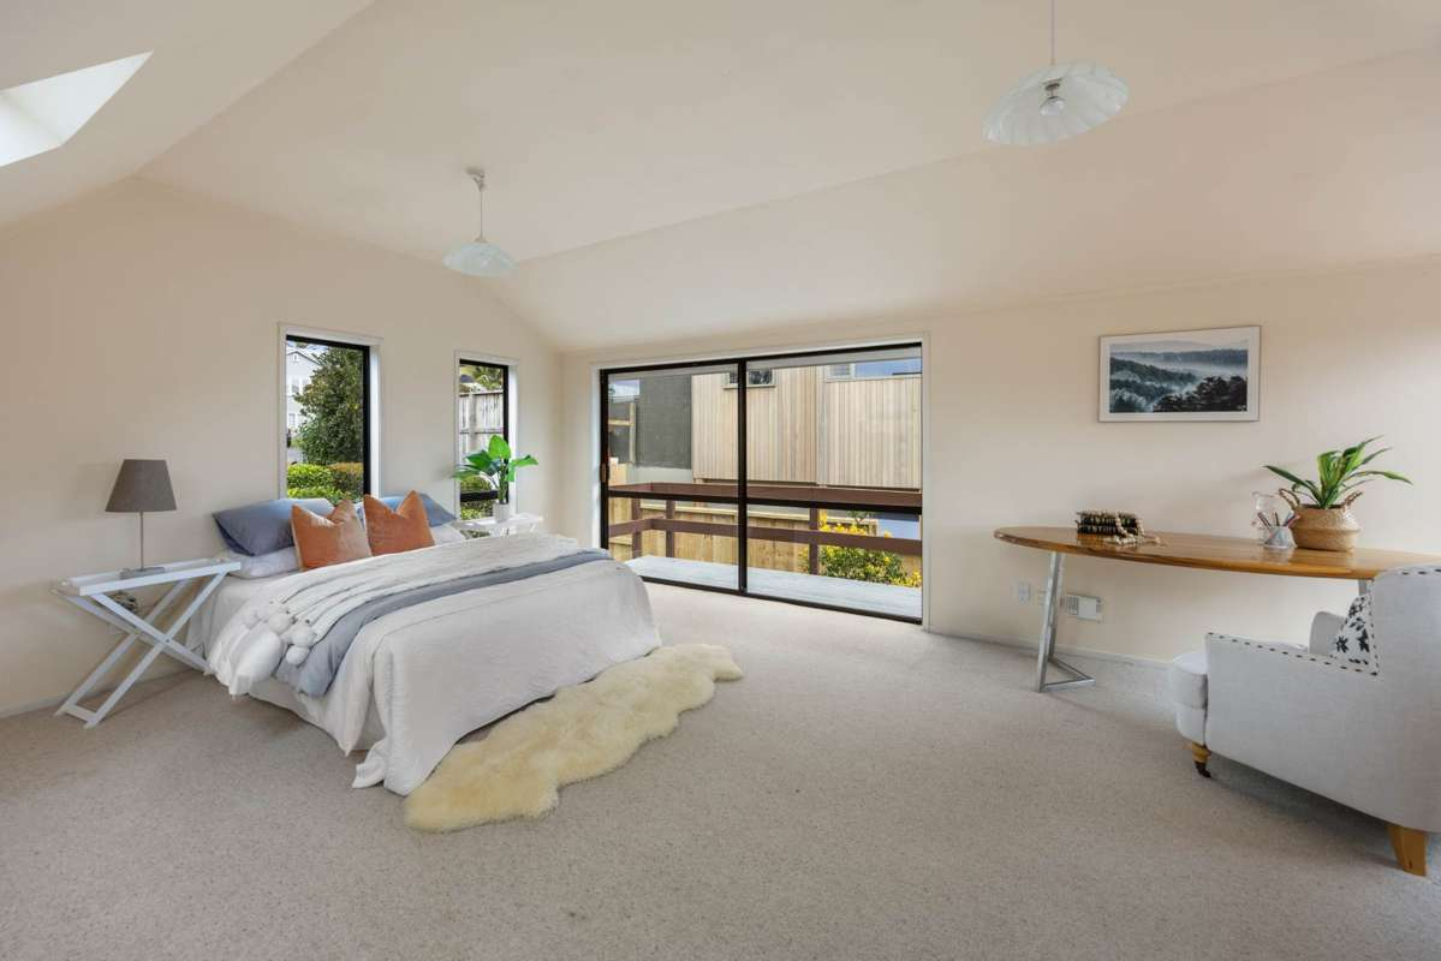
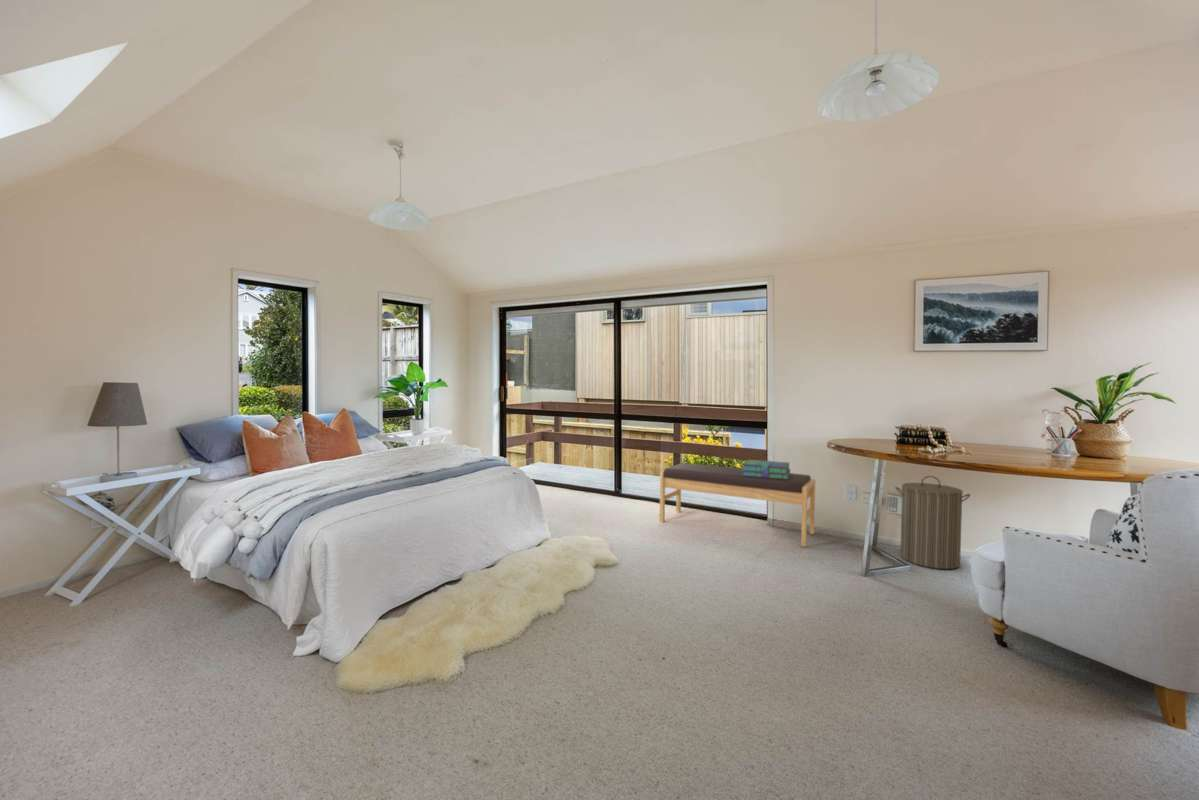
+ stack of books [742,459,791,479]
+ bench [659,462,816,547]
+ laundry hamper [894,475,971,570]
